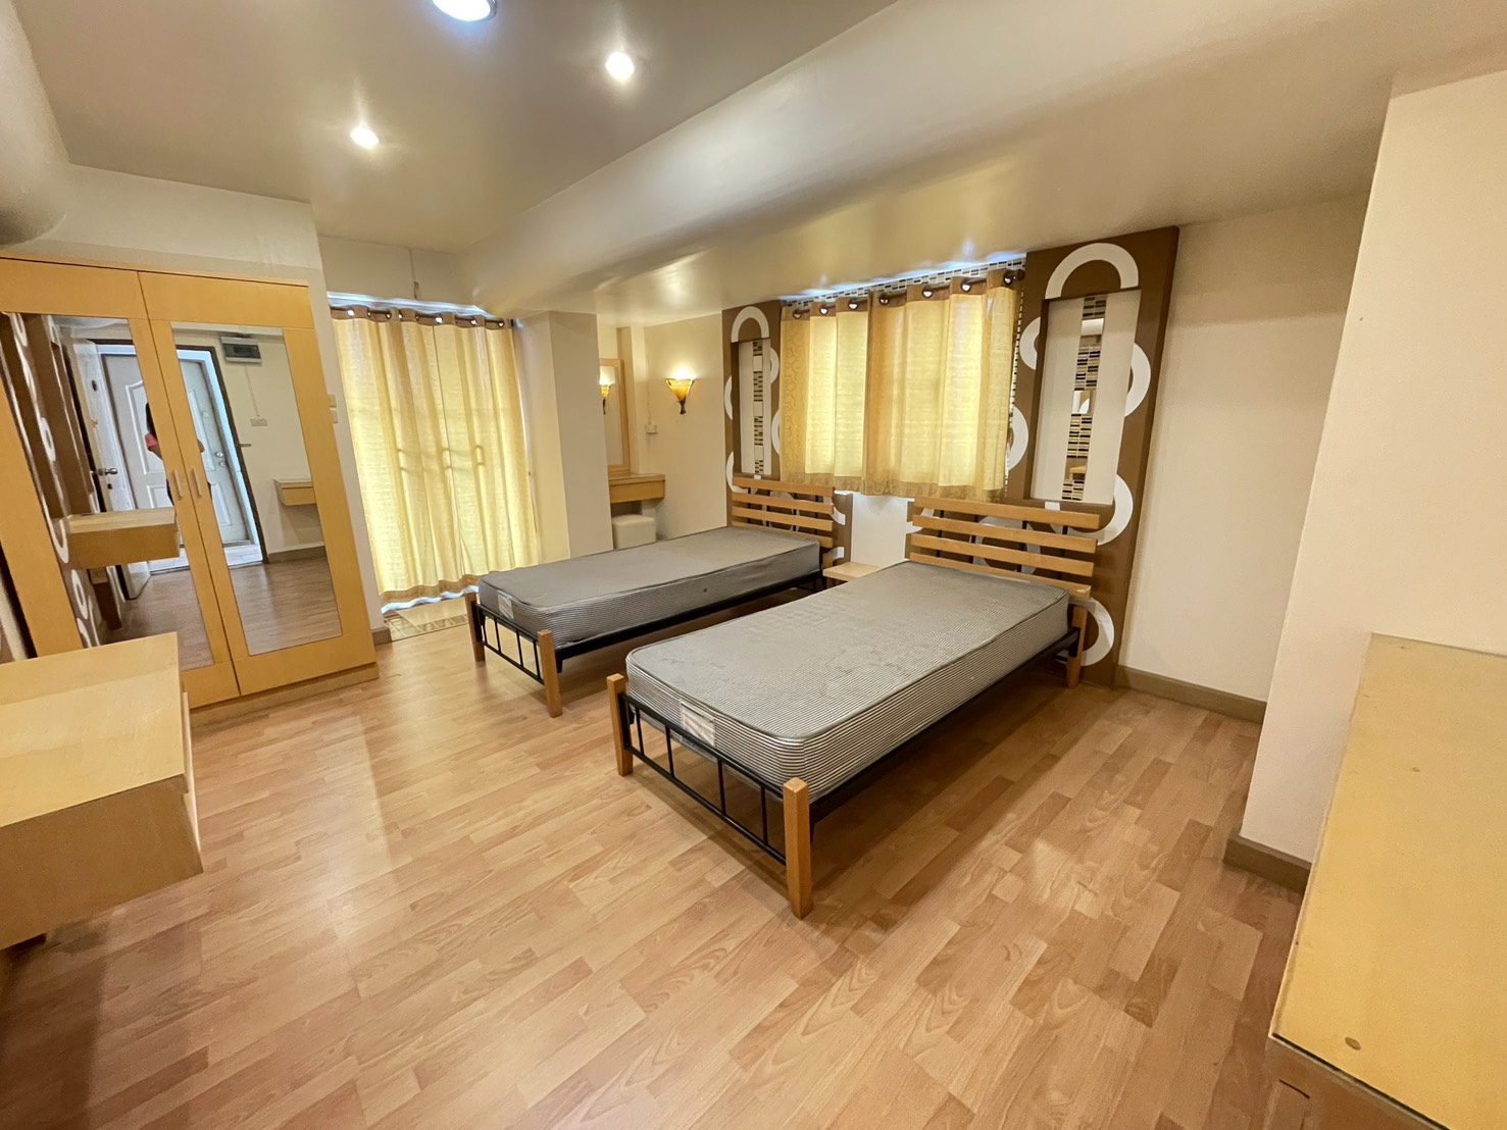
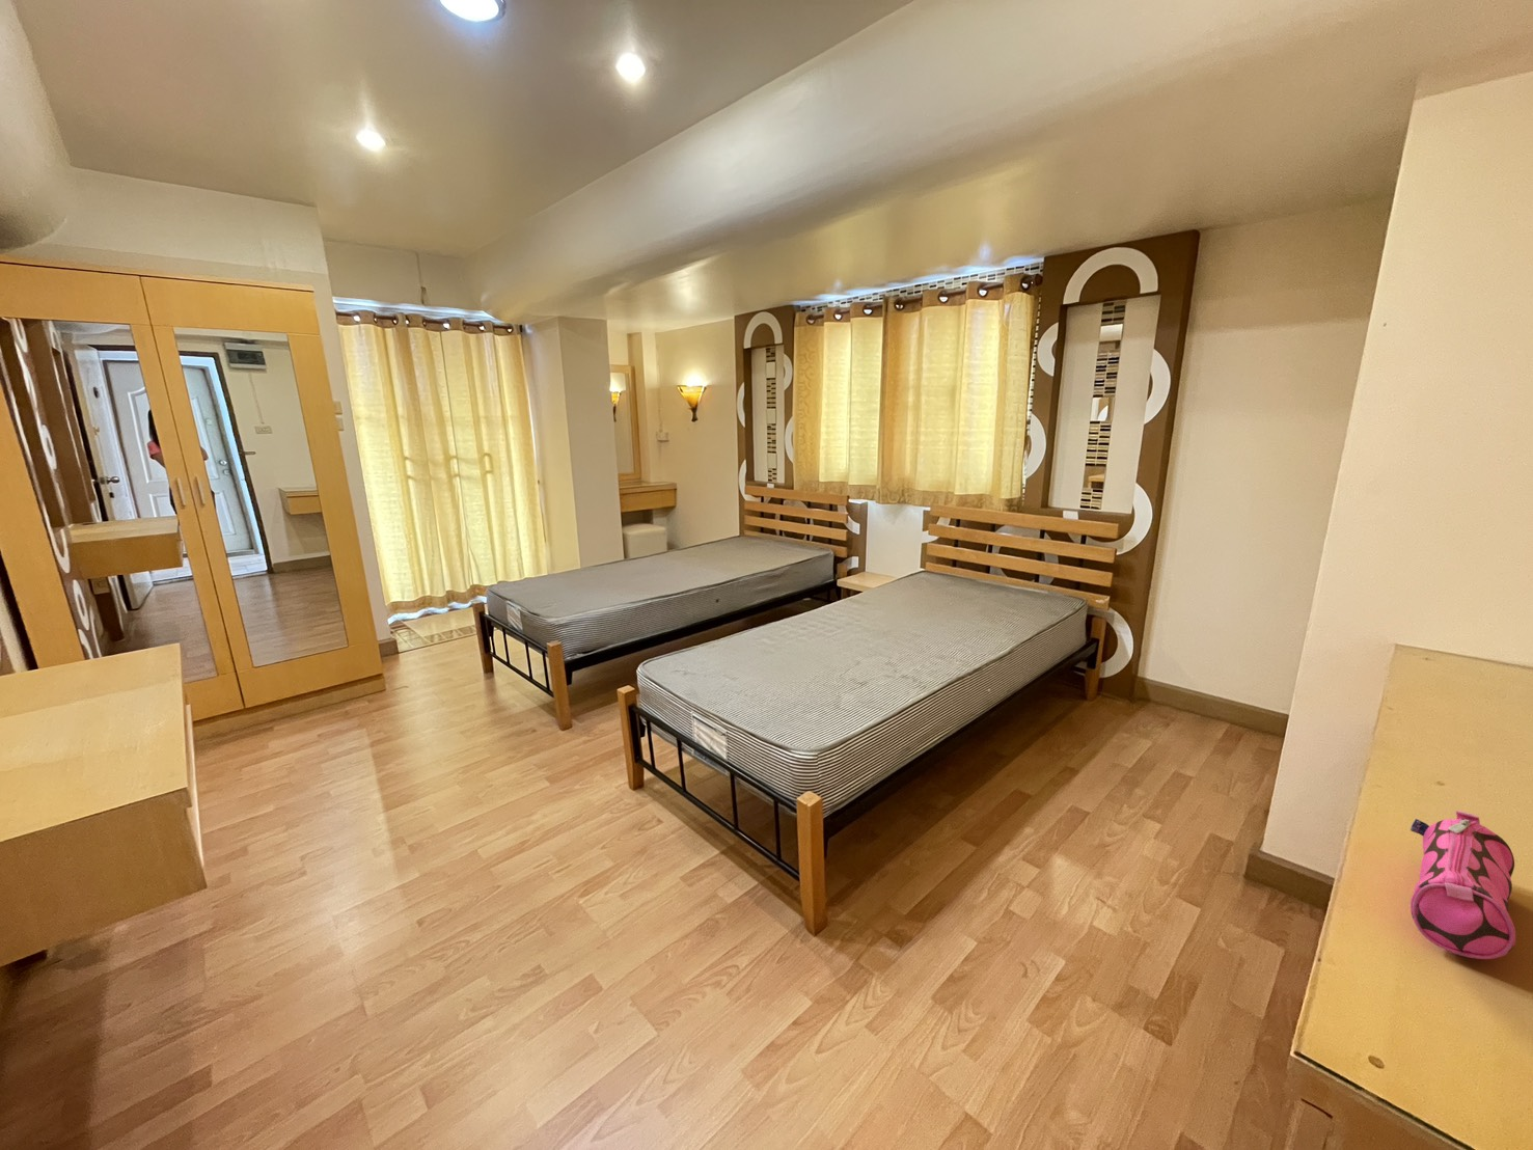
+ pencil case [1410,809,1516,960]
